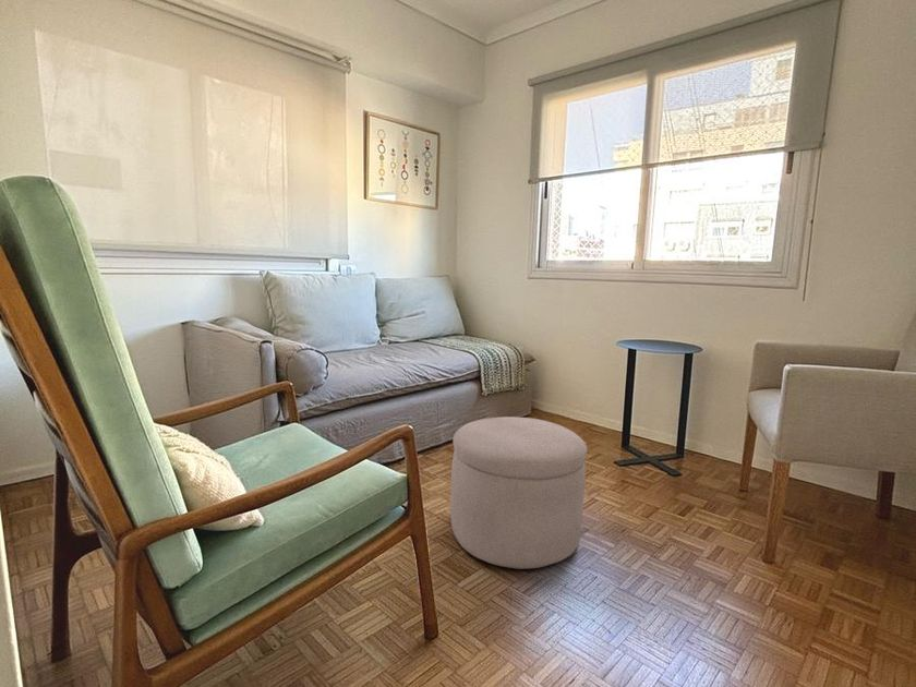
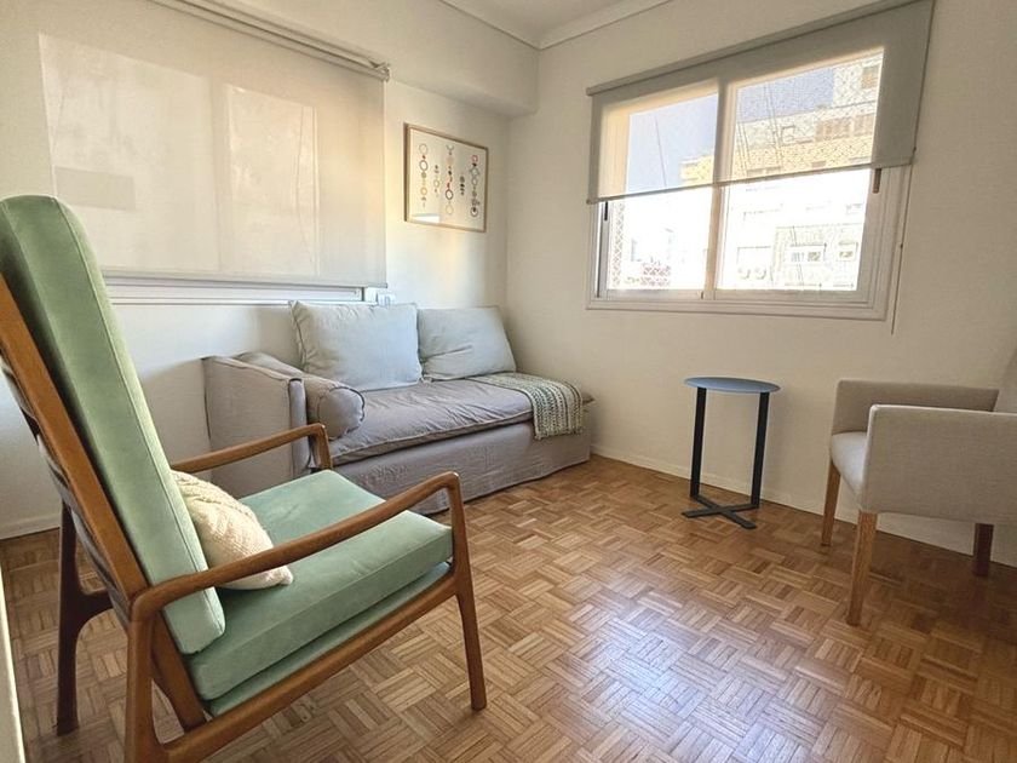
- ottoman [449,415,589,570]
